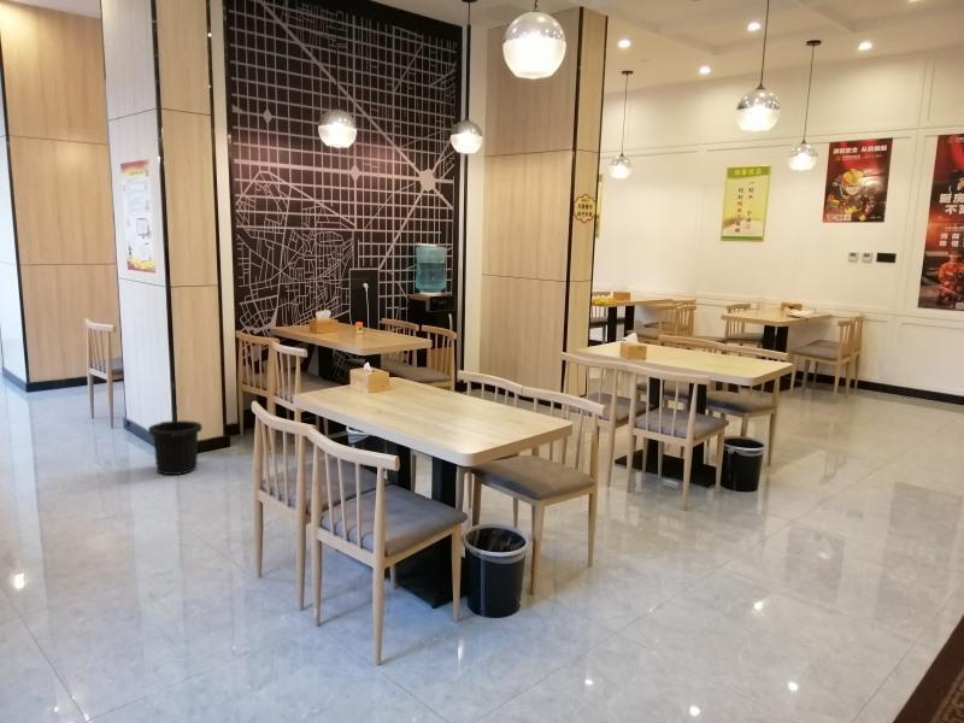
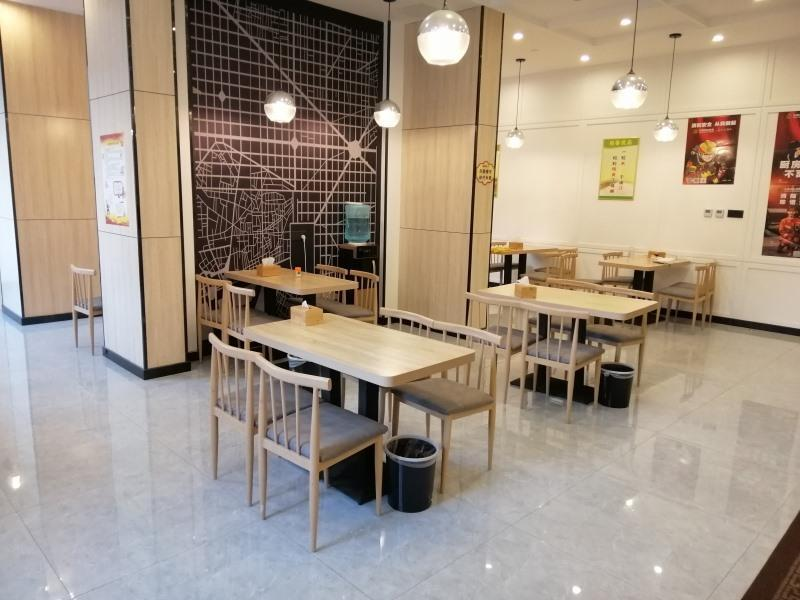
- trash can [147,419,204,476]
